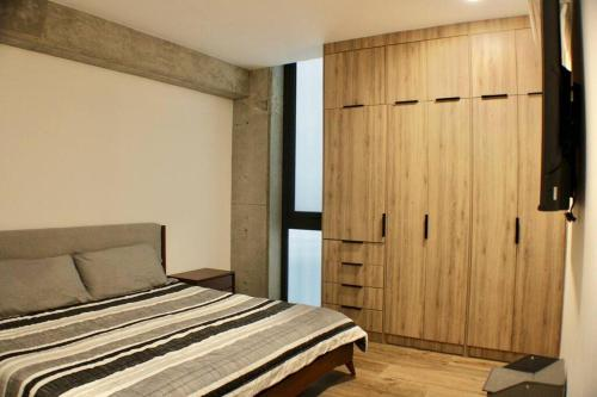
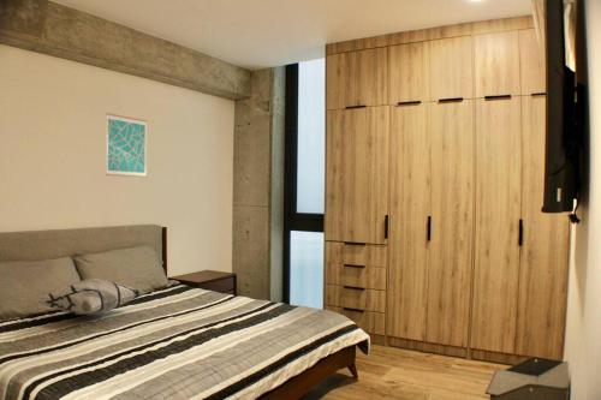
+ decorative pillow [35,277,147,316]
+ wall art [105,112,148,179]
